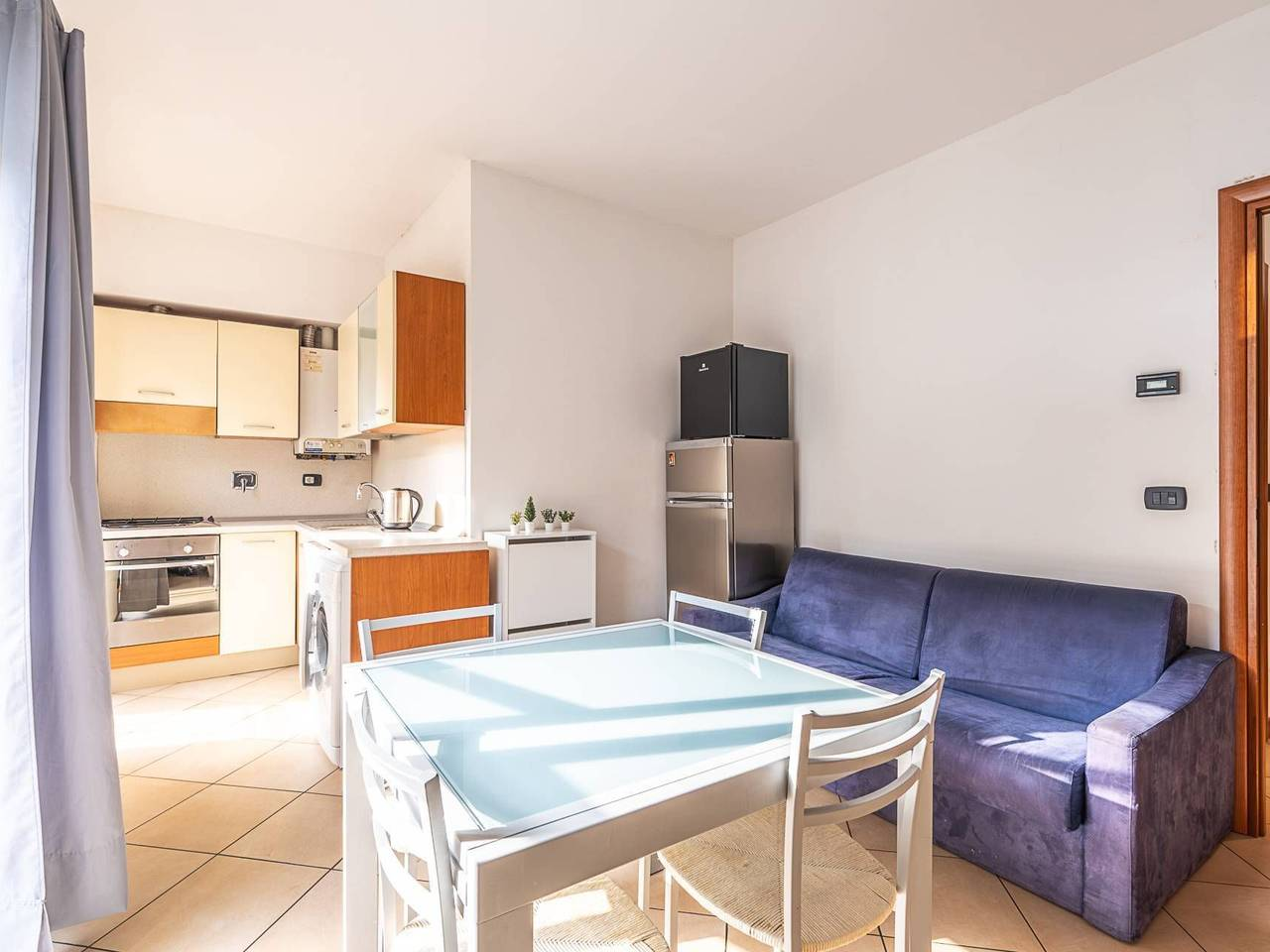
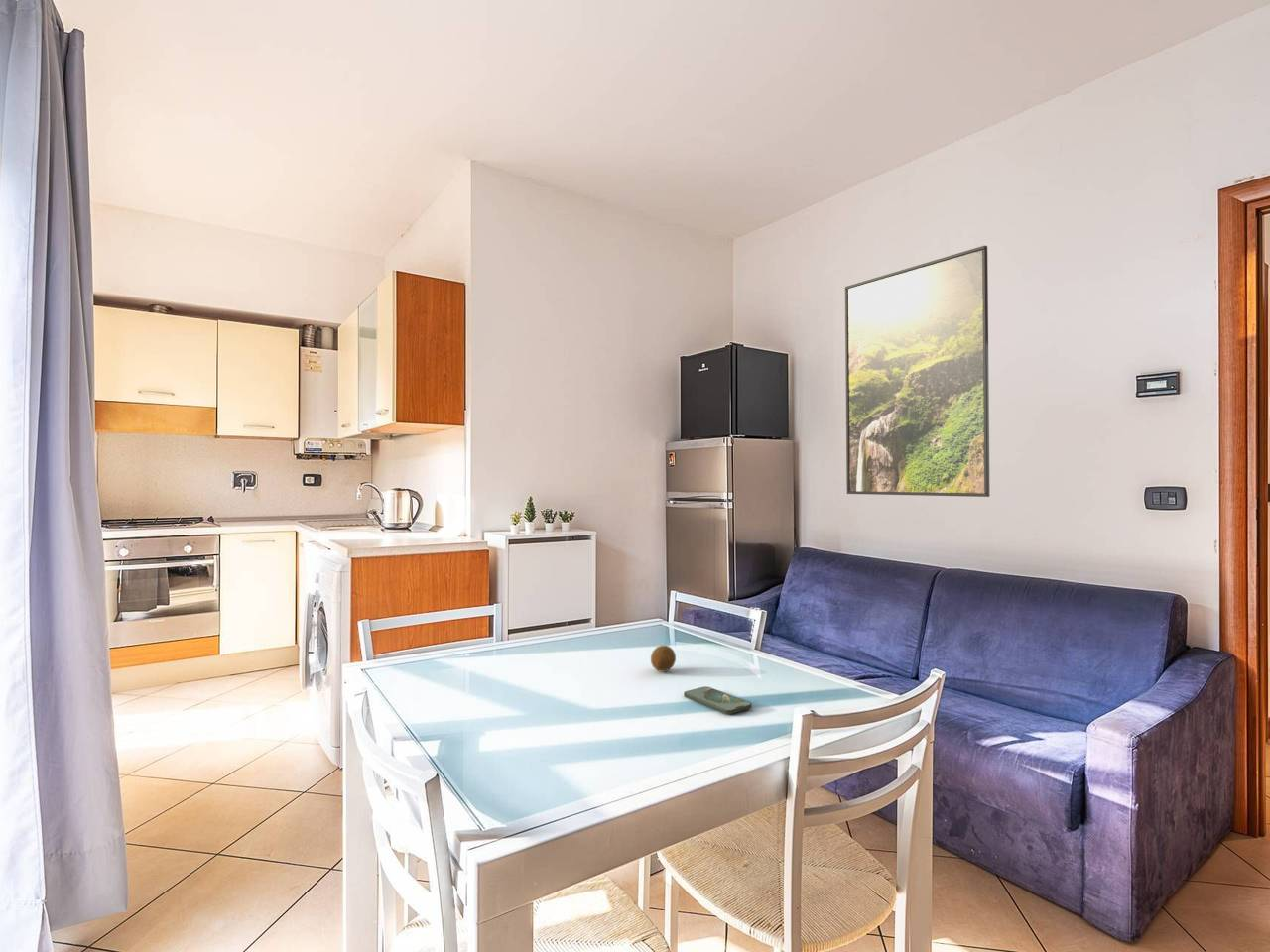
+ smartphone [683,685,753,715]
+ fruit [650,645,677,672]
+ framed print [844,245,991,498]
